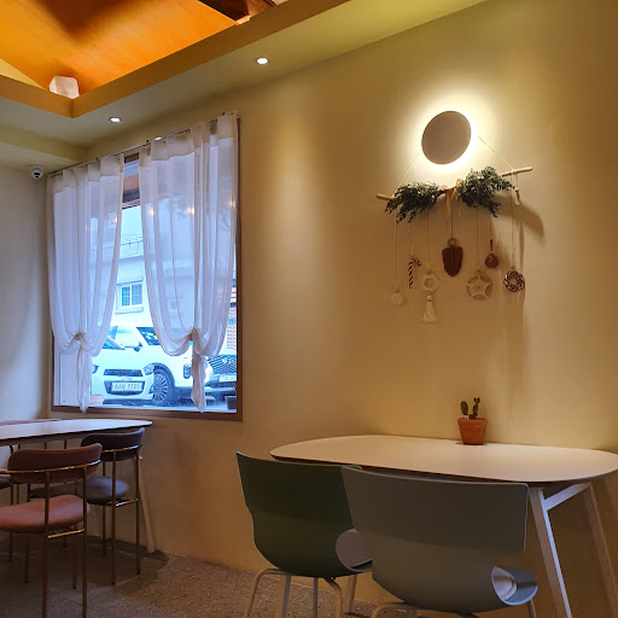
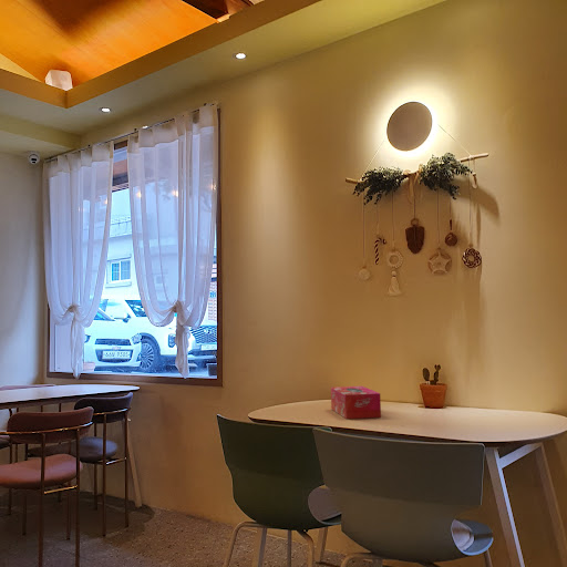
+ tissue box [330,385,382,420]
